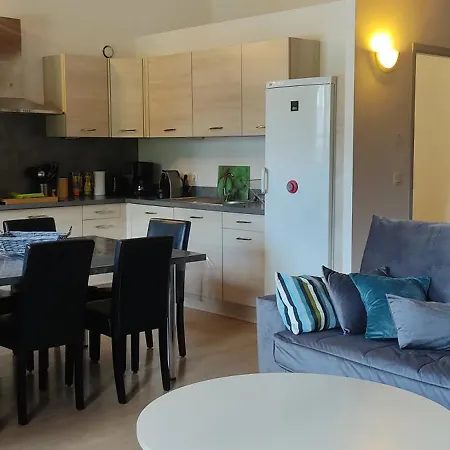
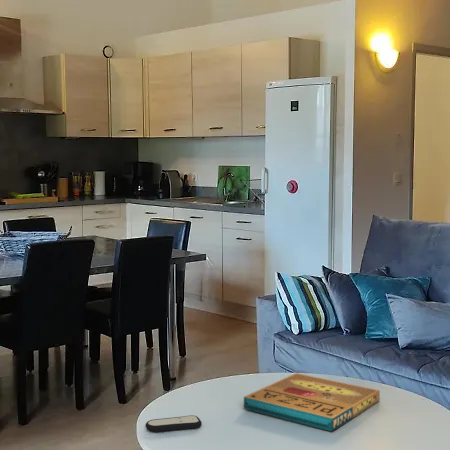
+ pizza box [243,372,381,433]
+ remote control [144,414,203,433]
